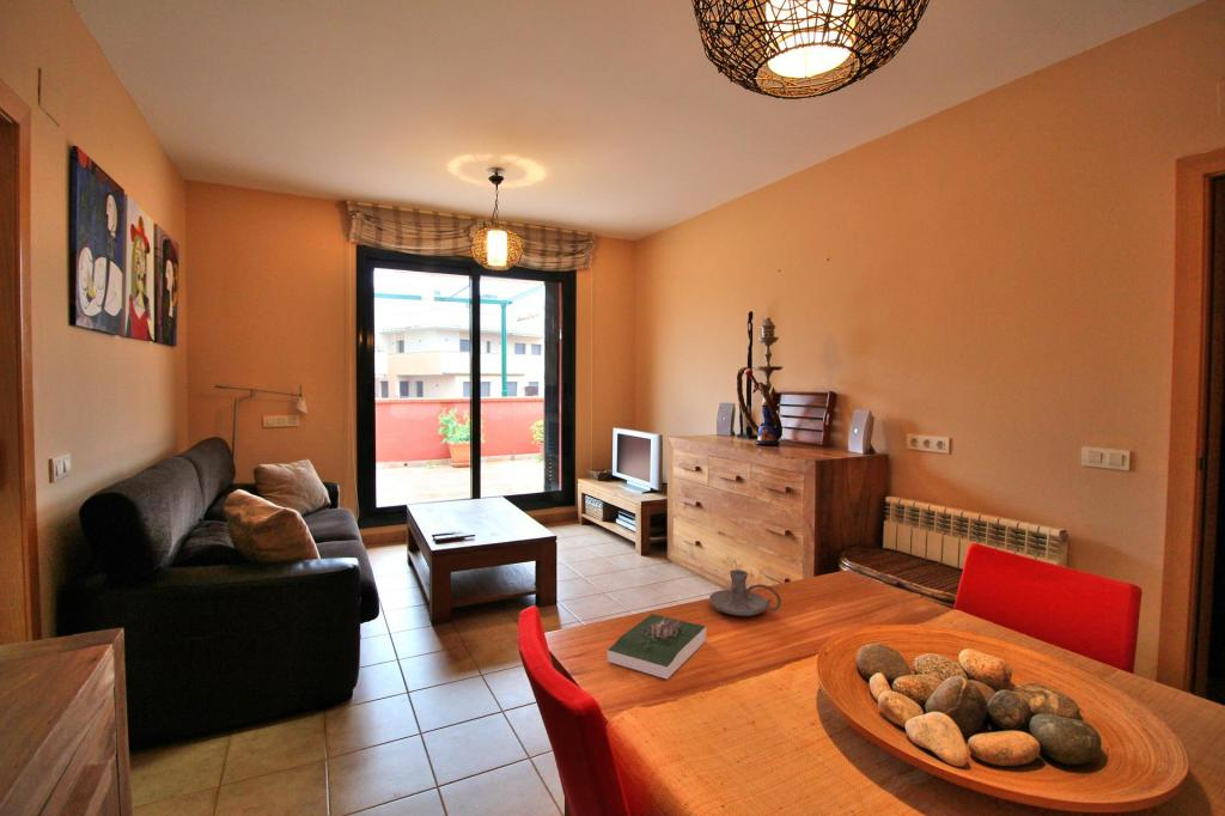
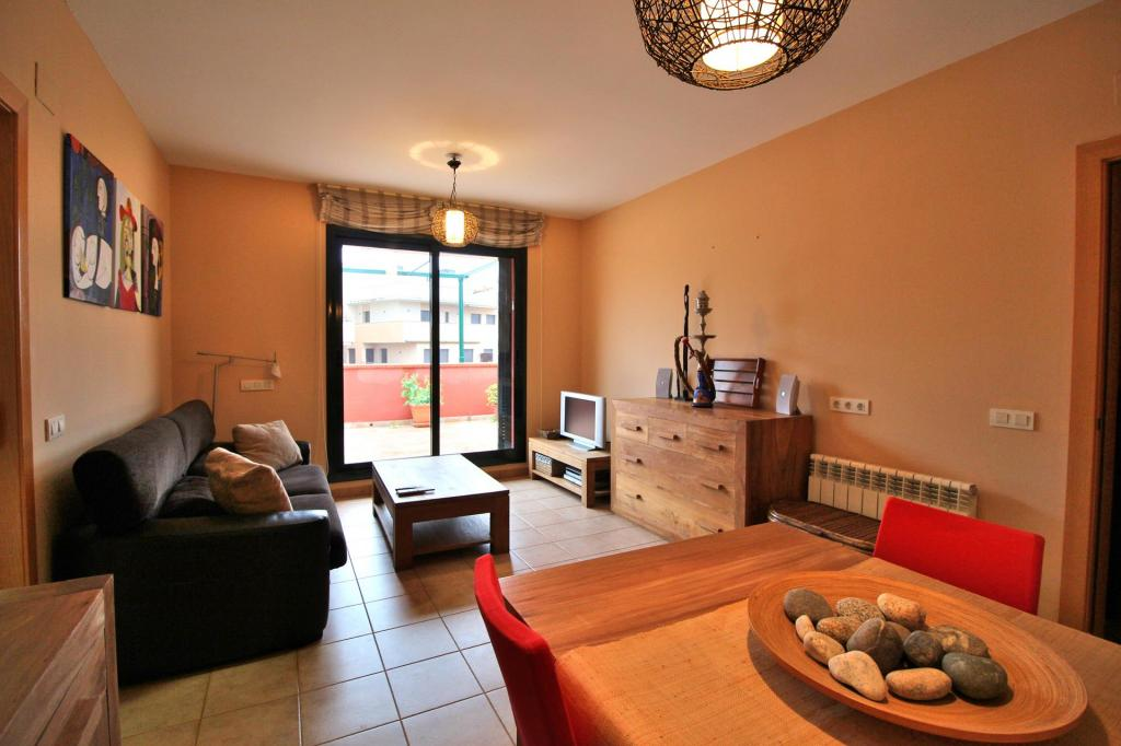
- book [607,613,707,680]
- candle holder [708,568,782,617]
